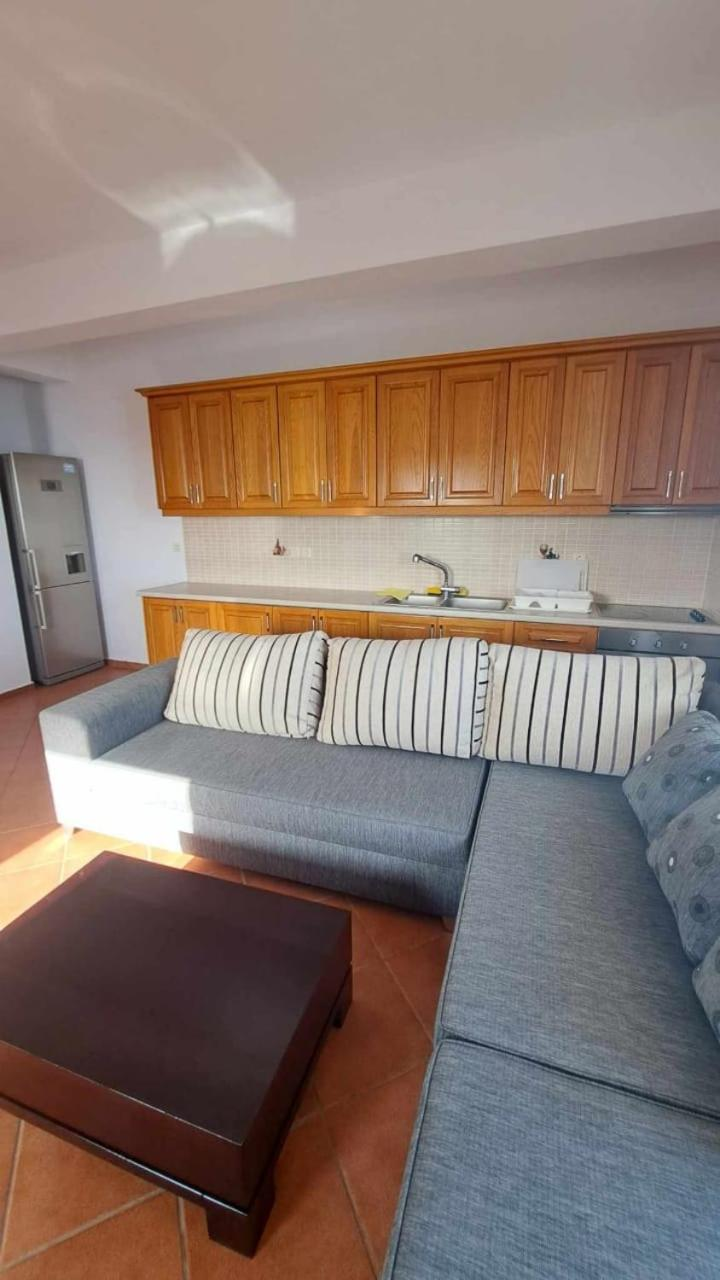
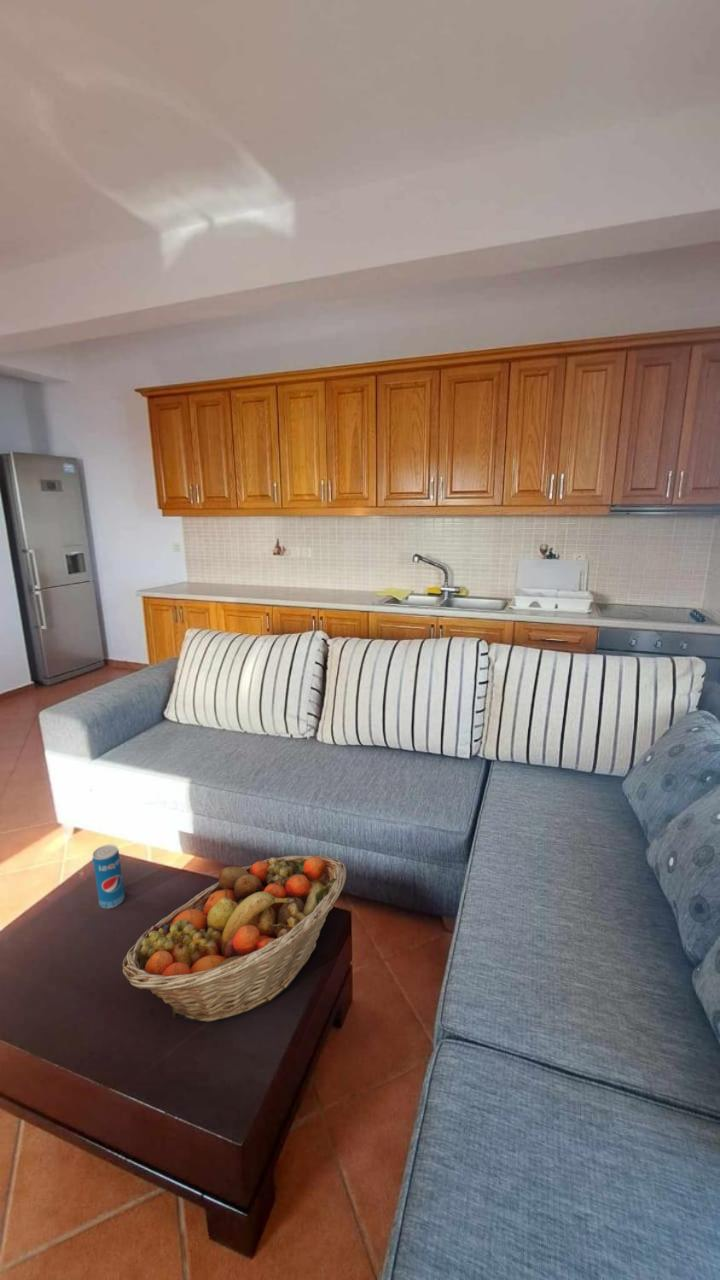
+ beverage can [92,843,126,909]
+ fruit basket [121,854,347,1023]
